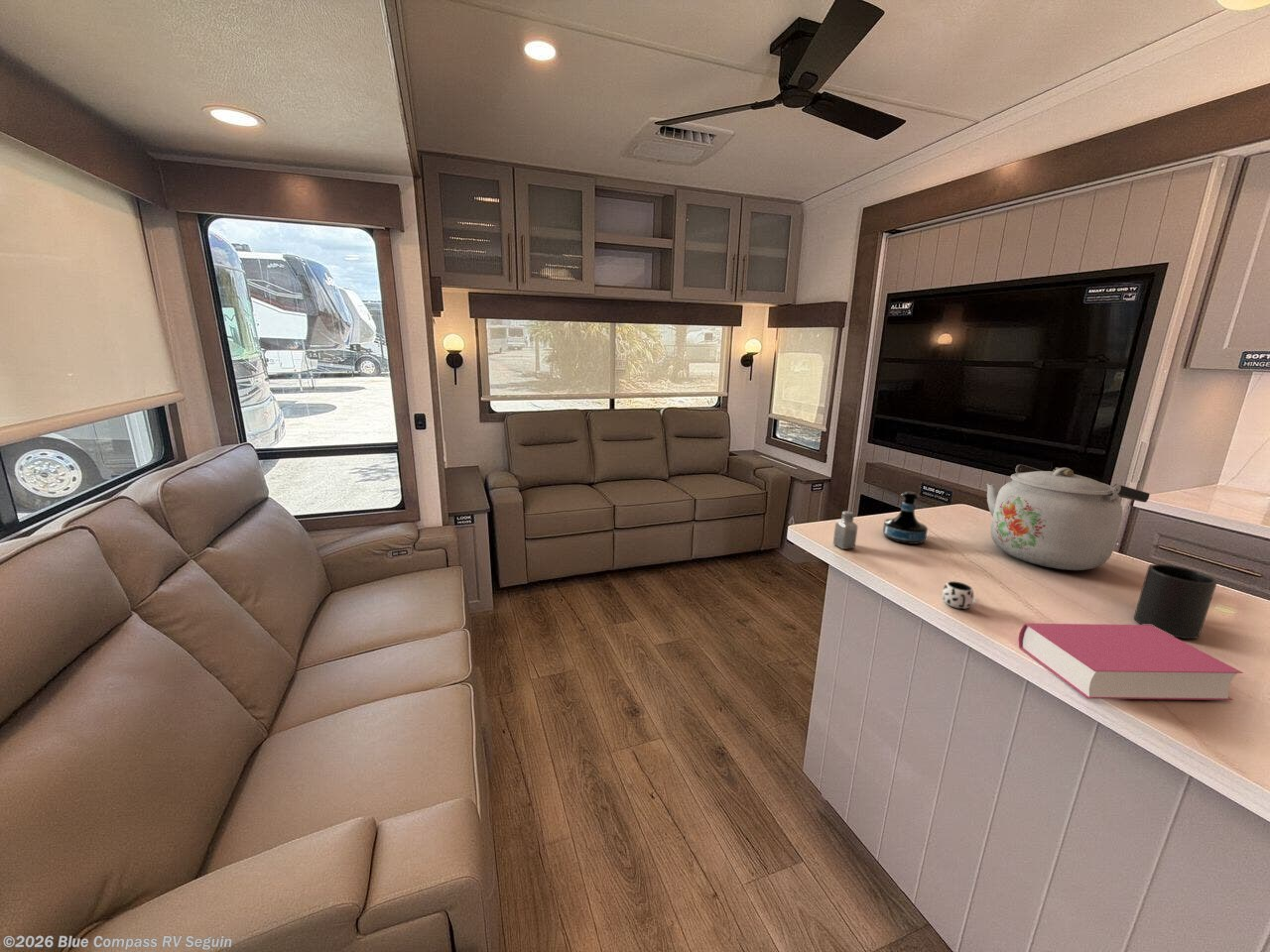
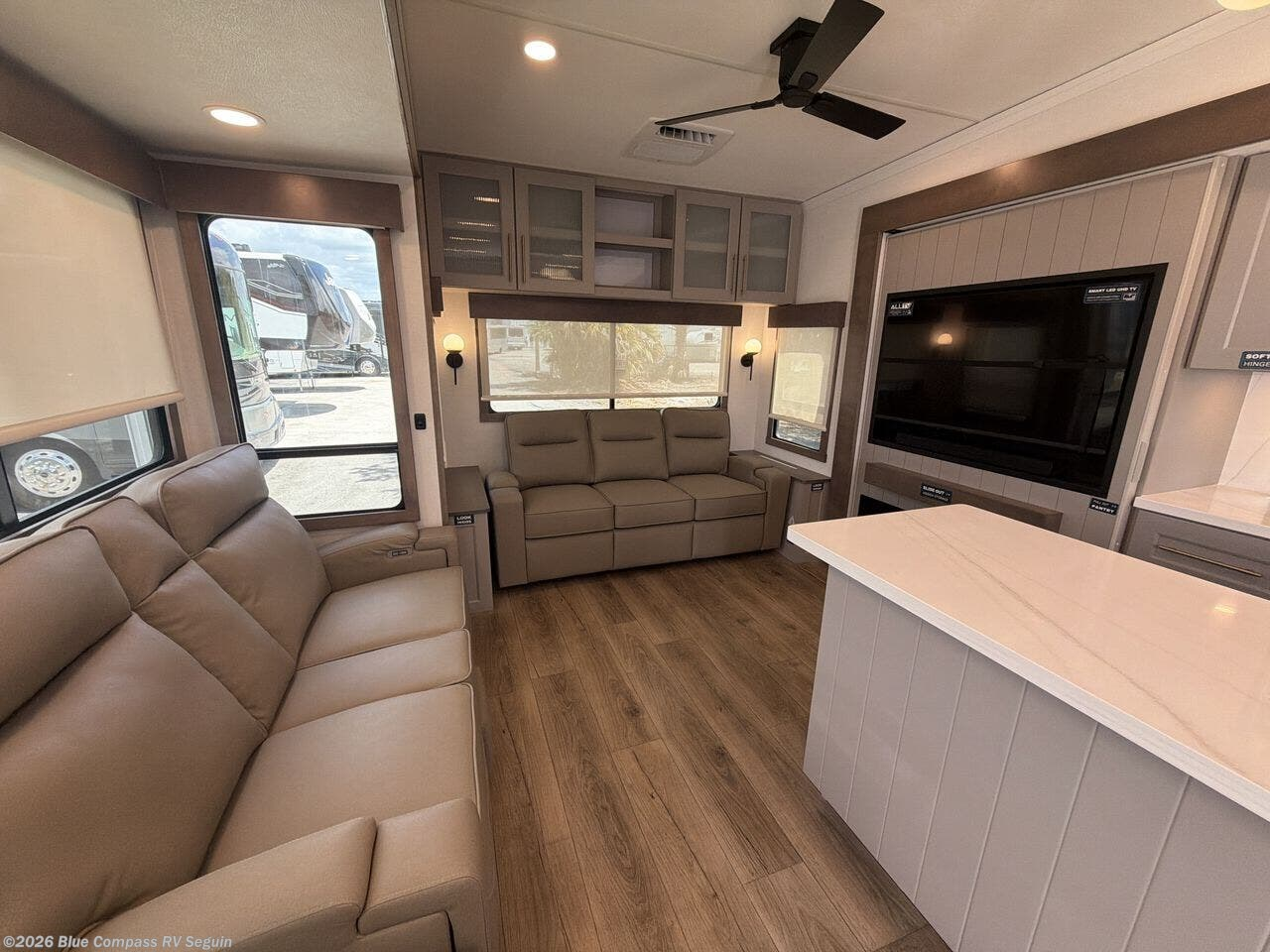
- saltshaker [832,510,858,550]
- kettle [986,464,1151,571]
- mug [942,580,979,610]
- book [1018,623,1244,701]
- mug [1133,563,1218,640]
- tequila bottle [882,491,929,545]
